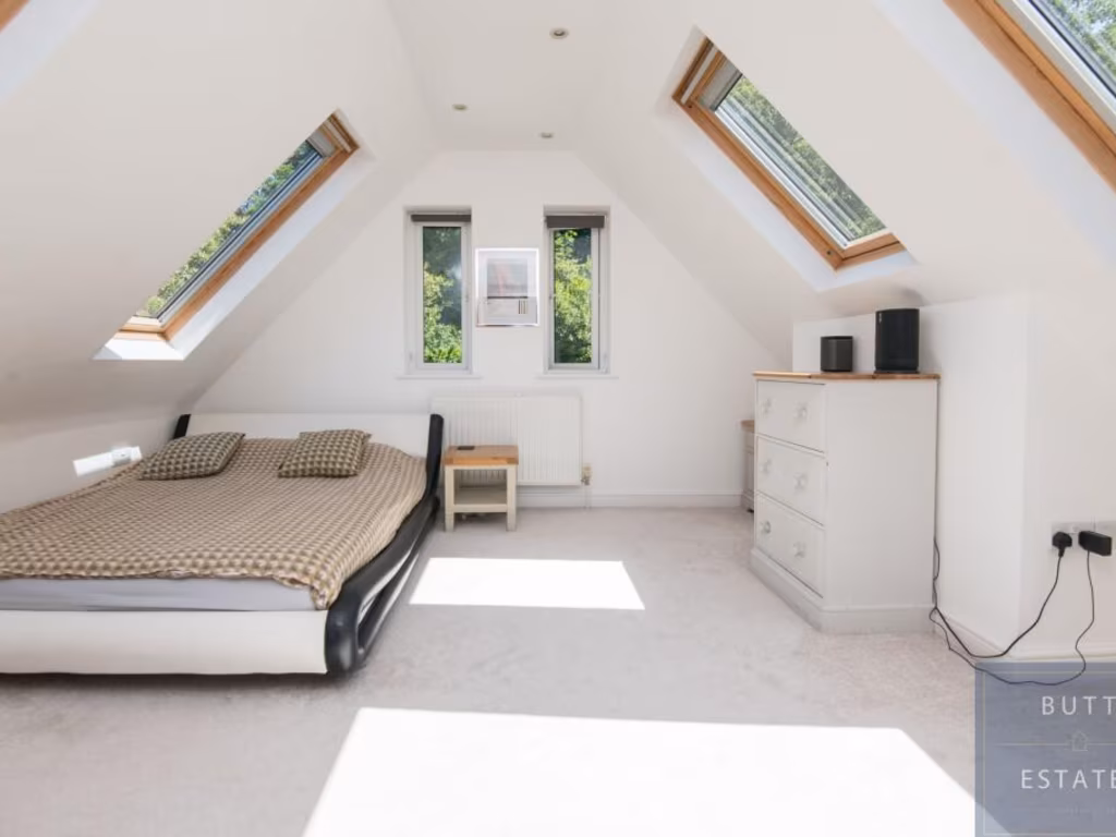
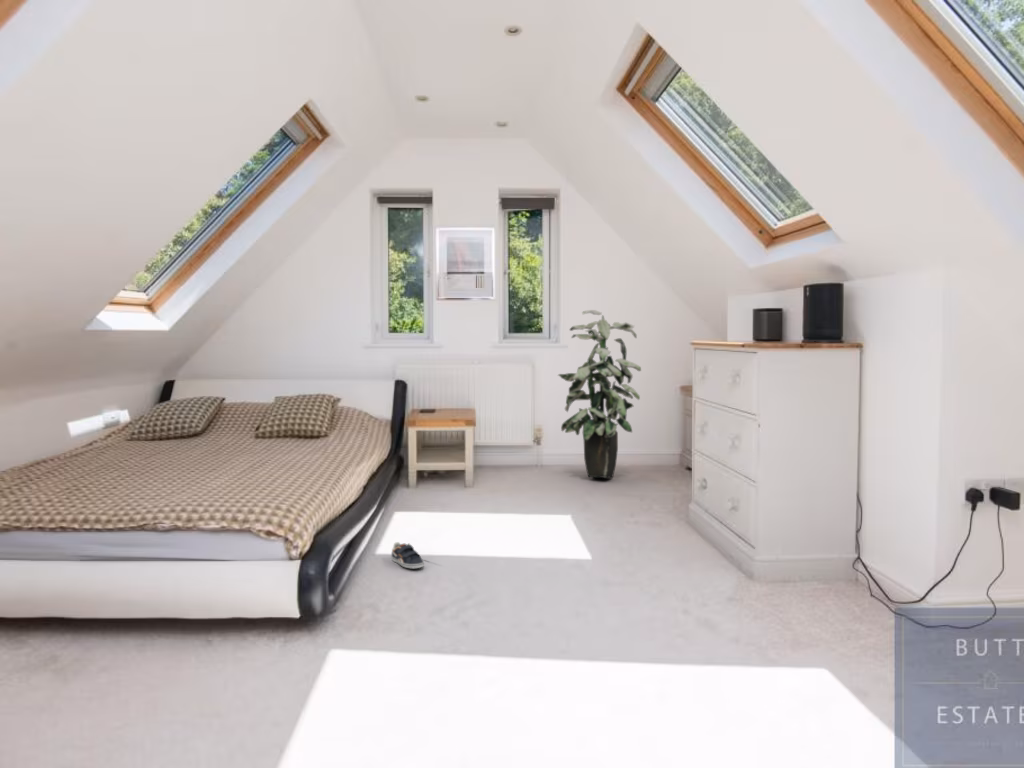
+ sneaker [390,541,425,569]
+ indoor plant [557,309,642,479]
